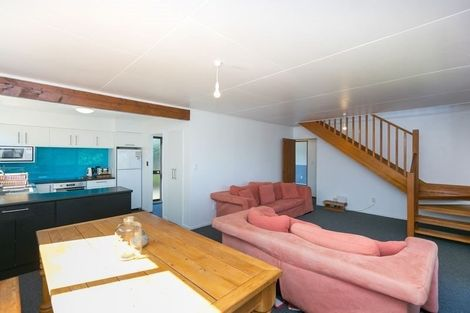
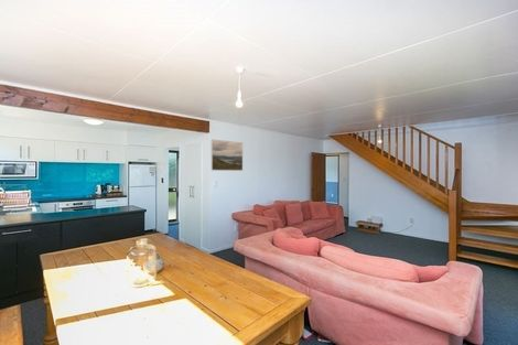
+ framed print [211,138,244,172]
